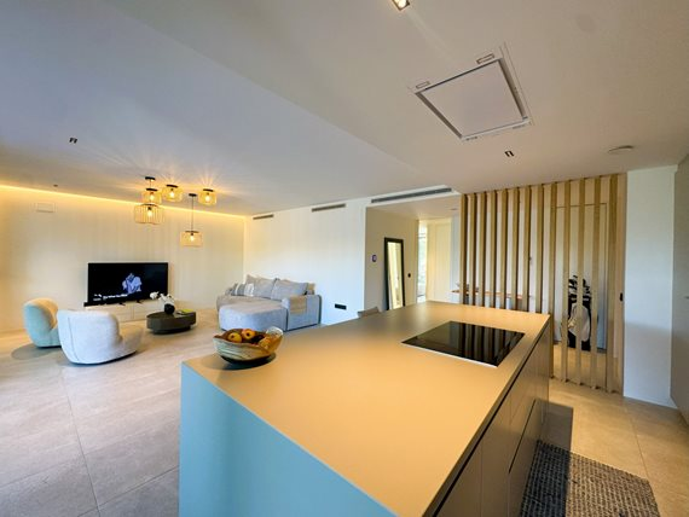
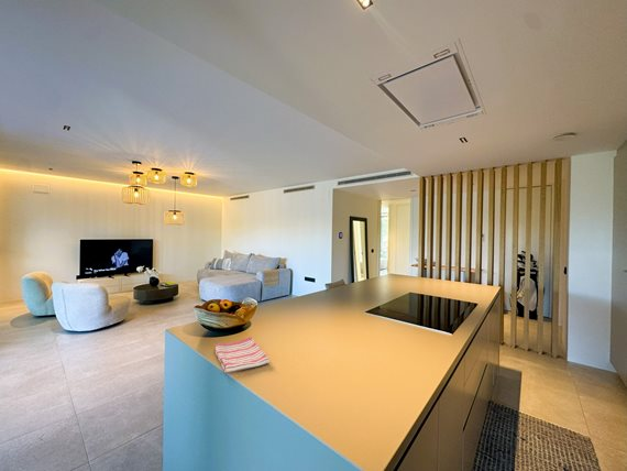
+ dish towel [213,336,271,374]
